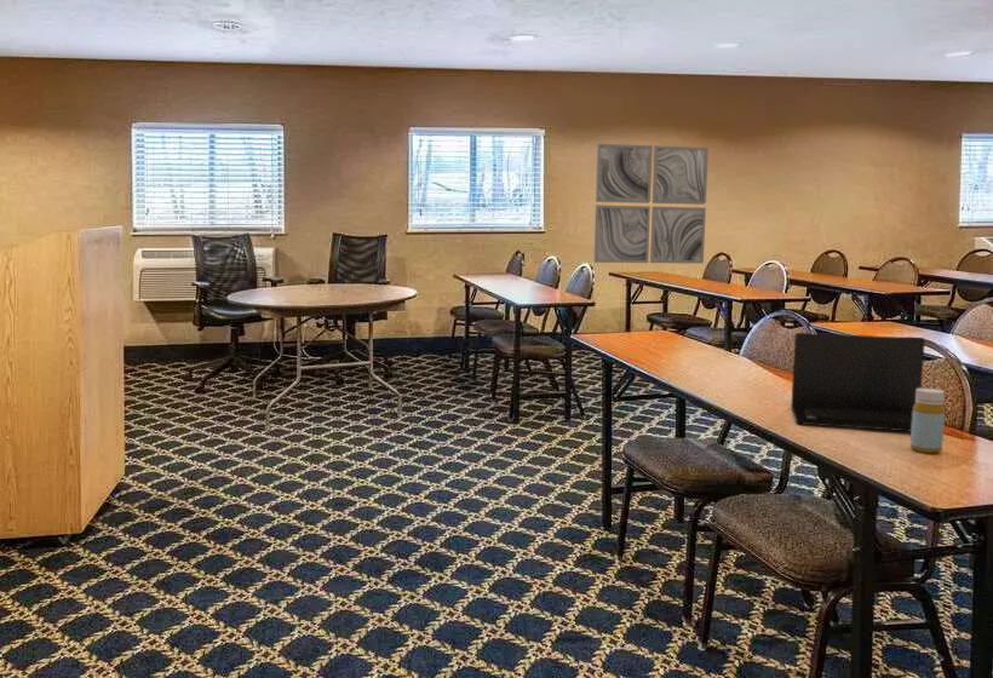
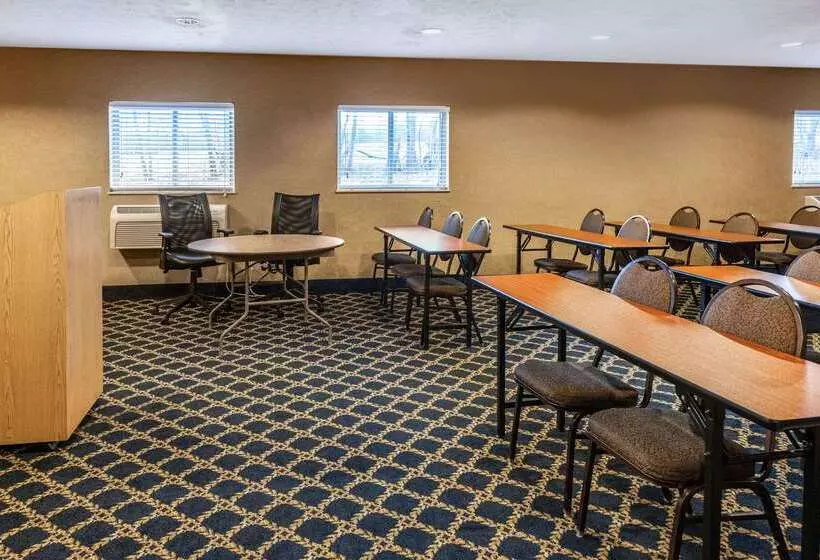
- laptop [790,332,926,432]
- bottle [909,387,946,454]
- wall art [592,143,710,265]
